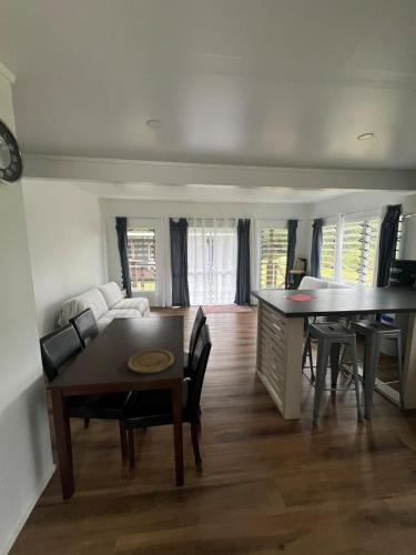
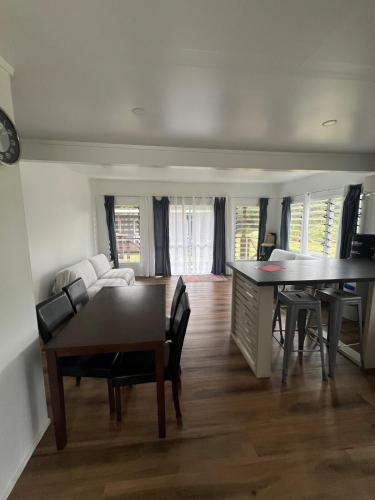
- plate [126,349,175,374]
